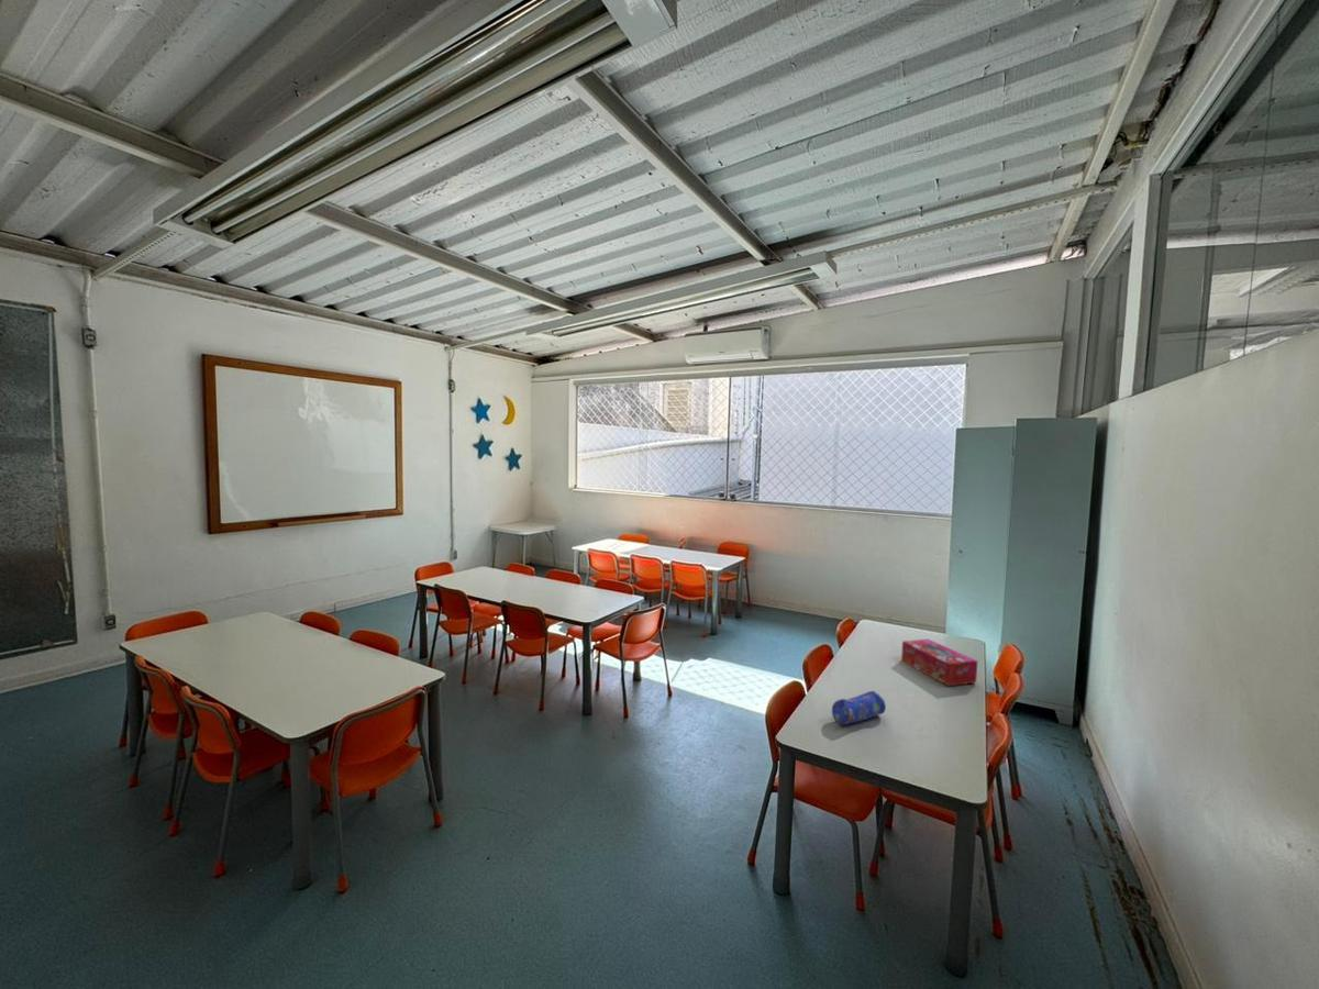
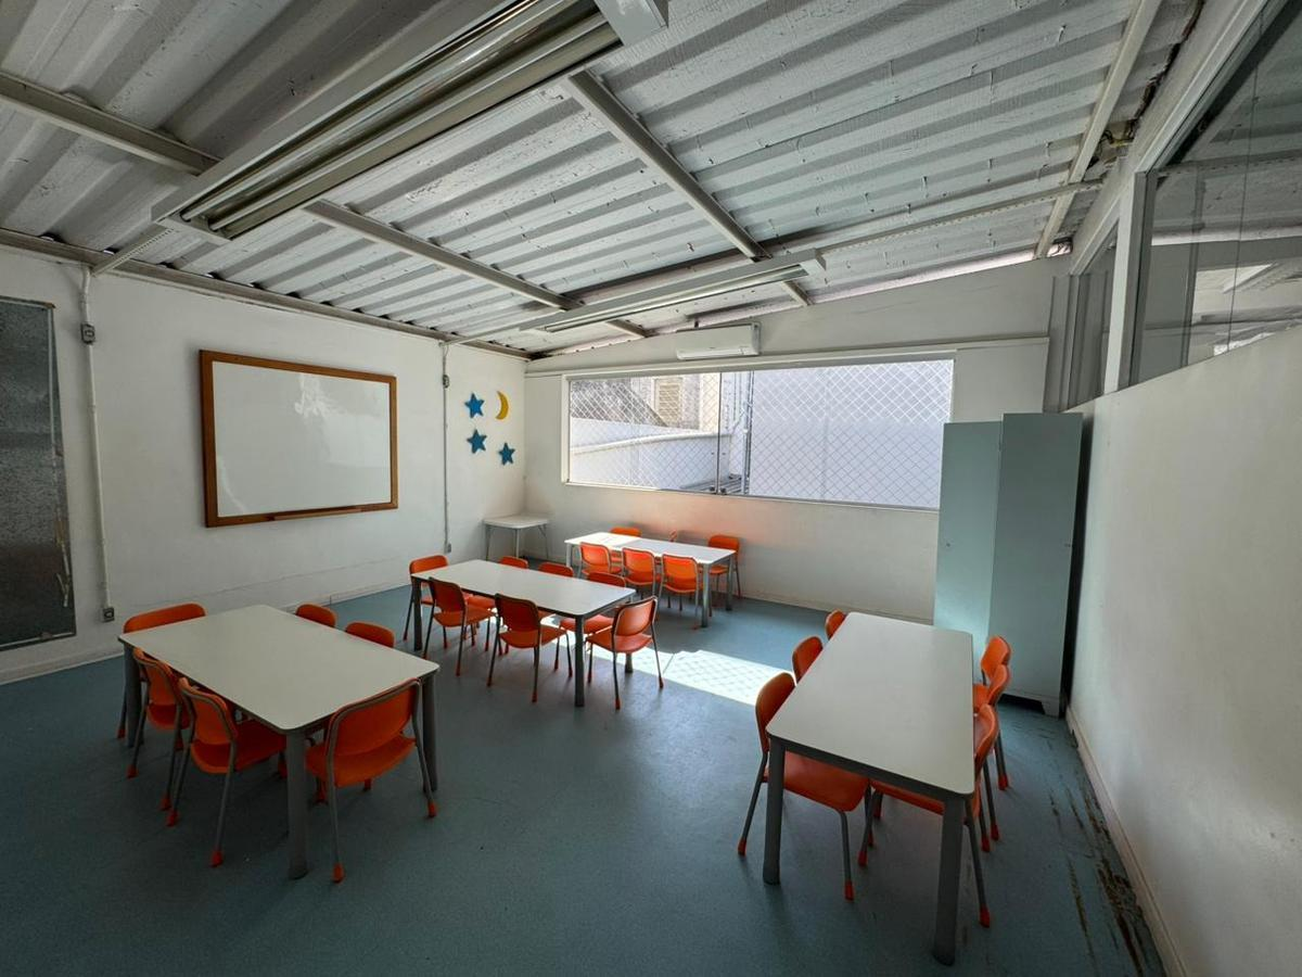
- pencil case [831,690,887,725]
- tissue box [900,638,978,687]
